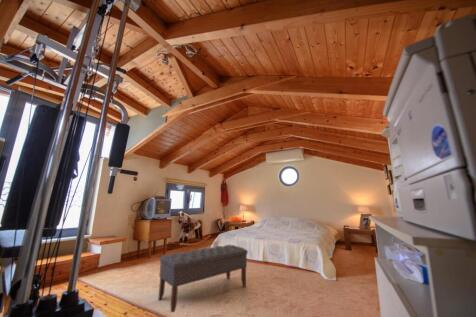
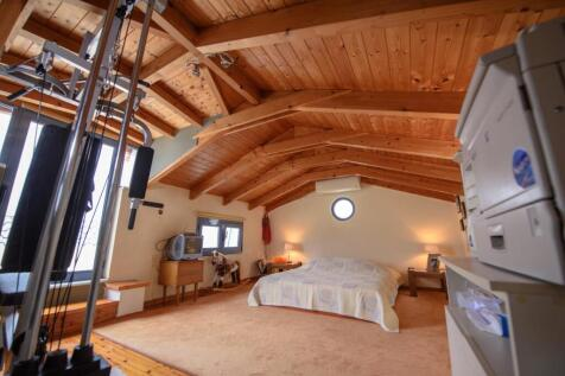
- bench [157,244,249,314]
